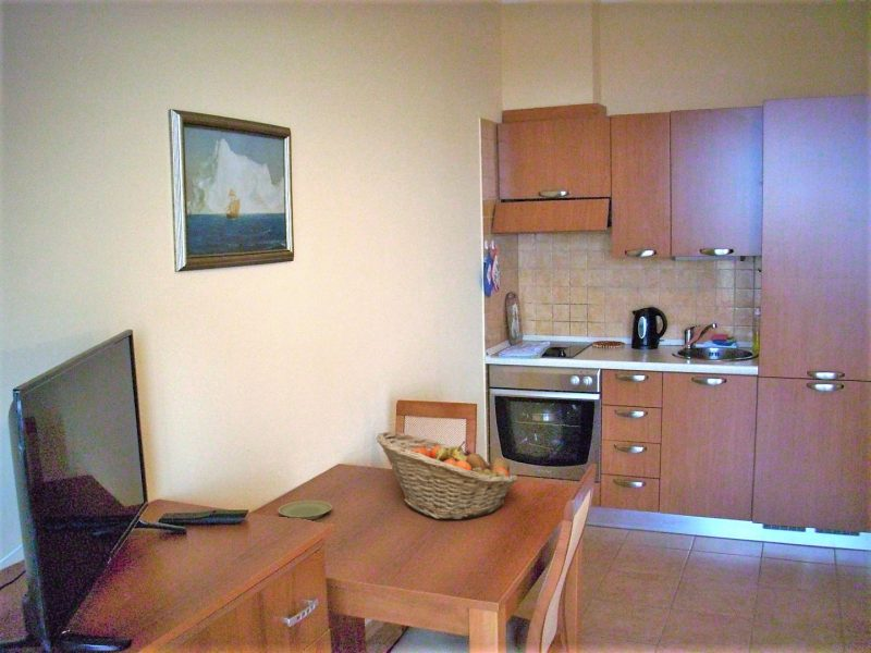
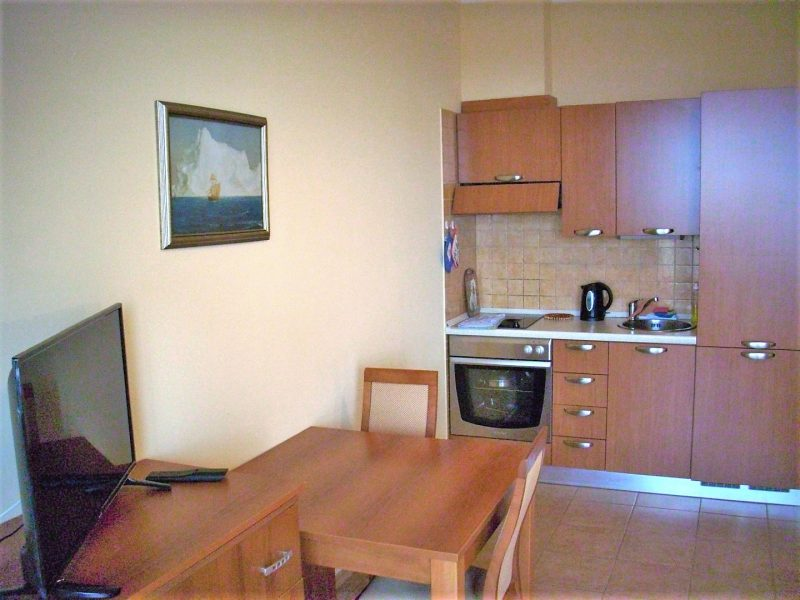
- plate [277,500,333,521]
- fruit basket [376,431,519,520]
